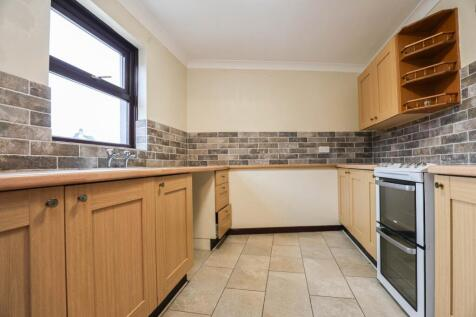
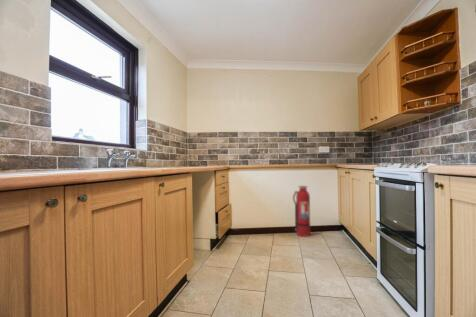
+ fire extinguisher [292,185,312,238]
